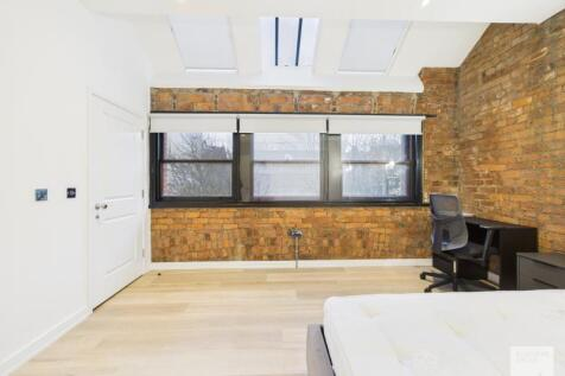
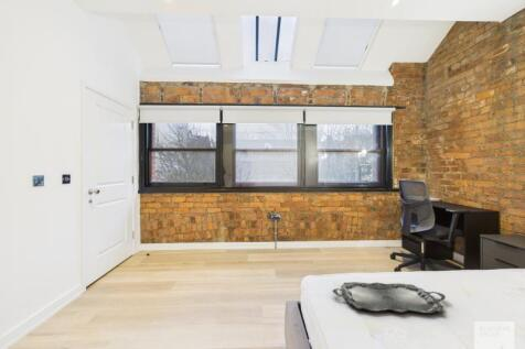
+ serving tray [332,281,447,314]
